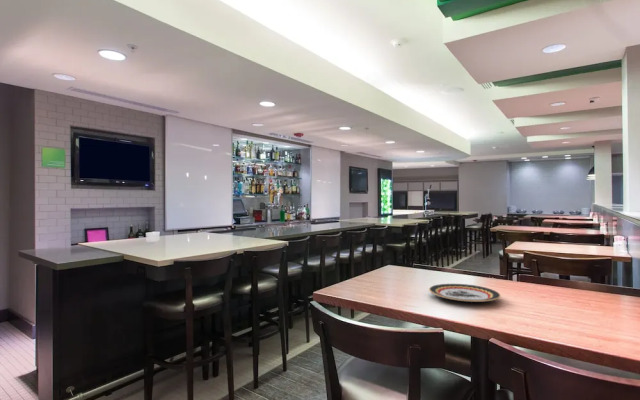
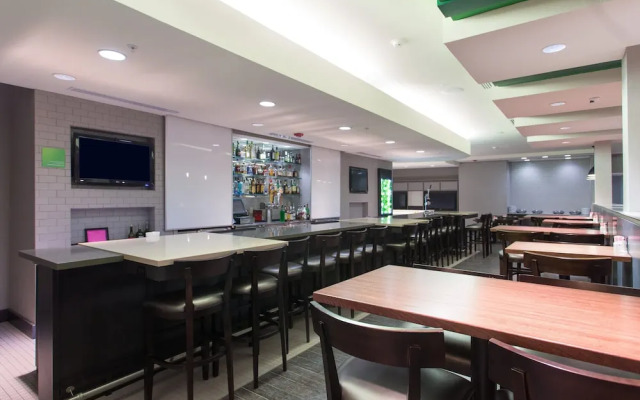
- plate [428,283,502,303]
